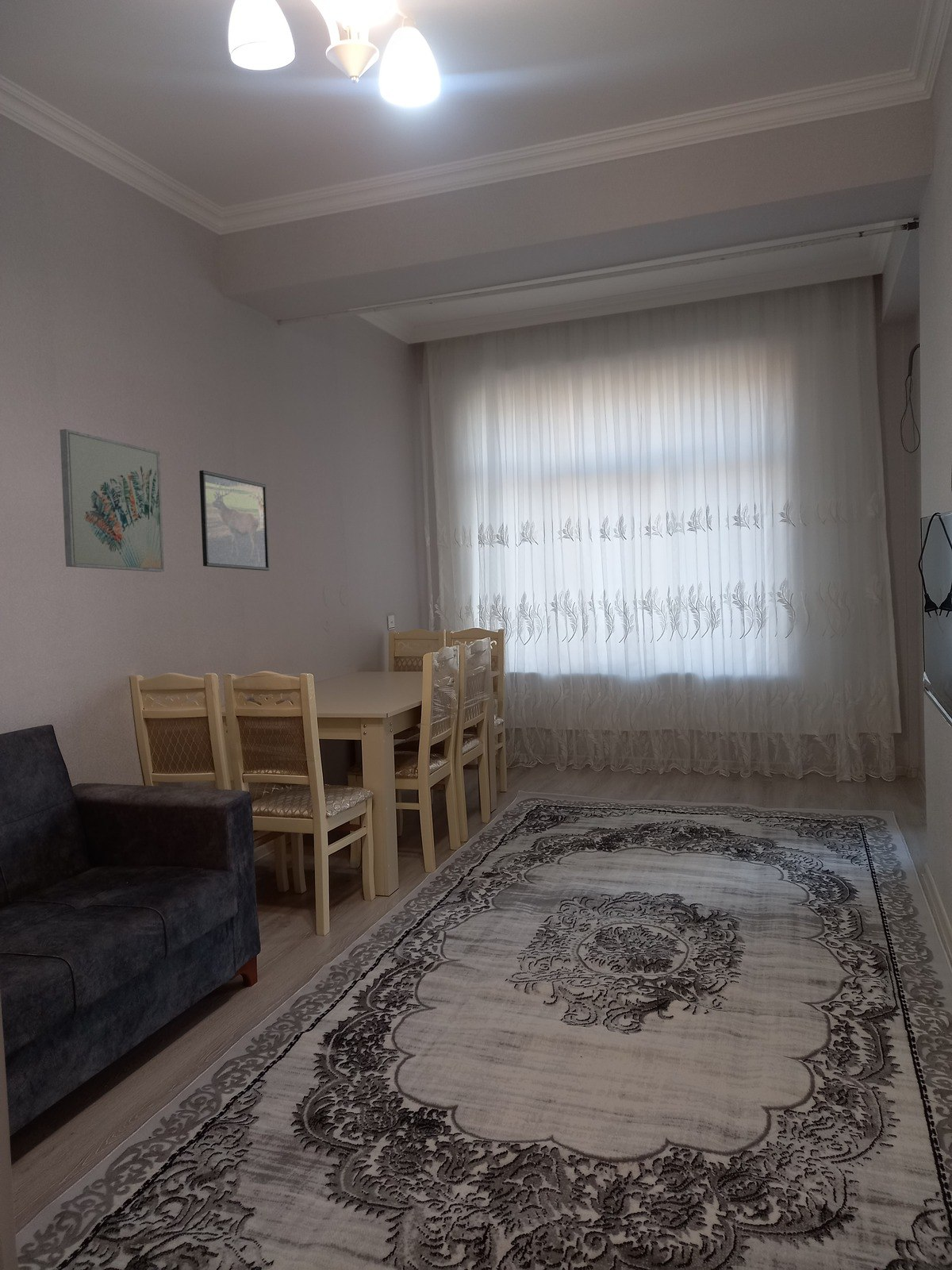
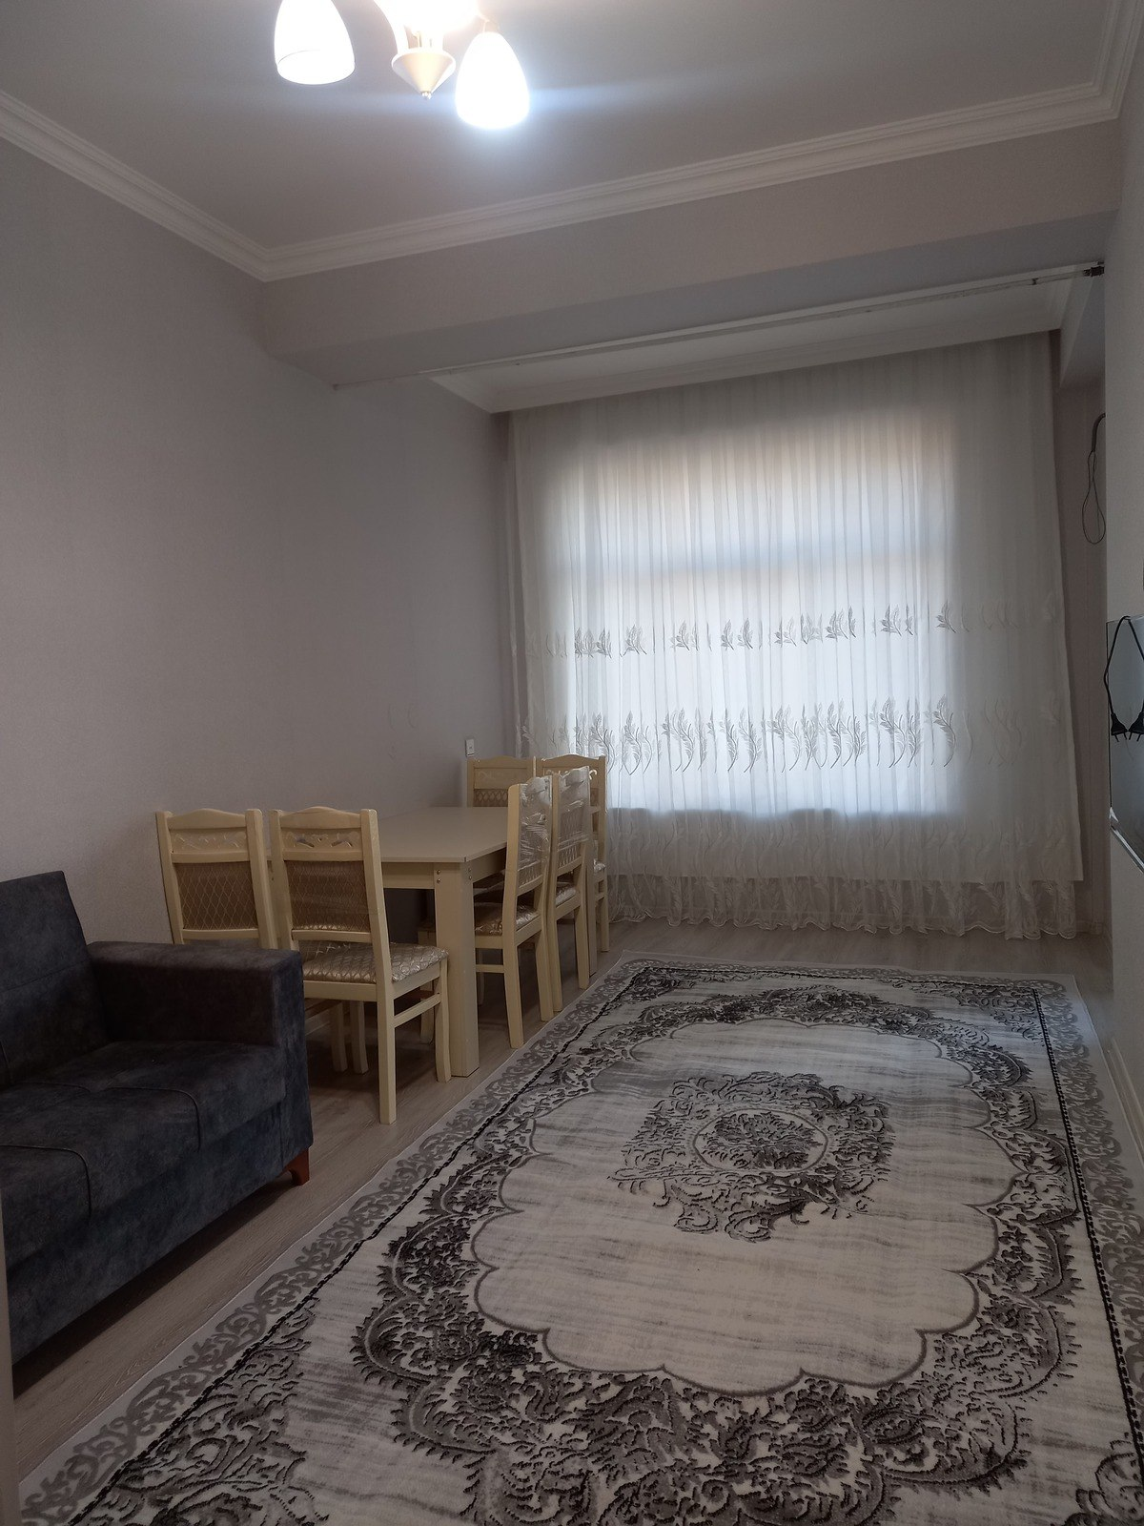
- wall art [59,429,165,572]
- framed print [198,470,270,571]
